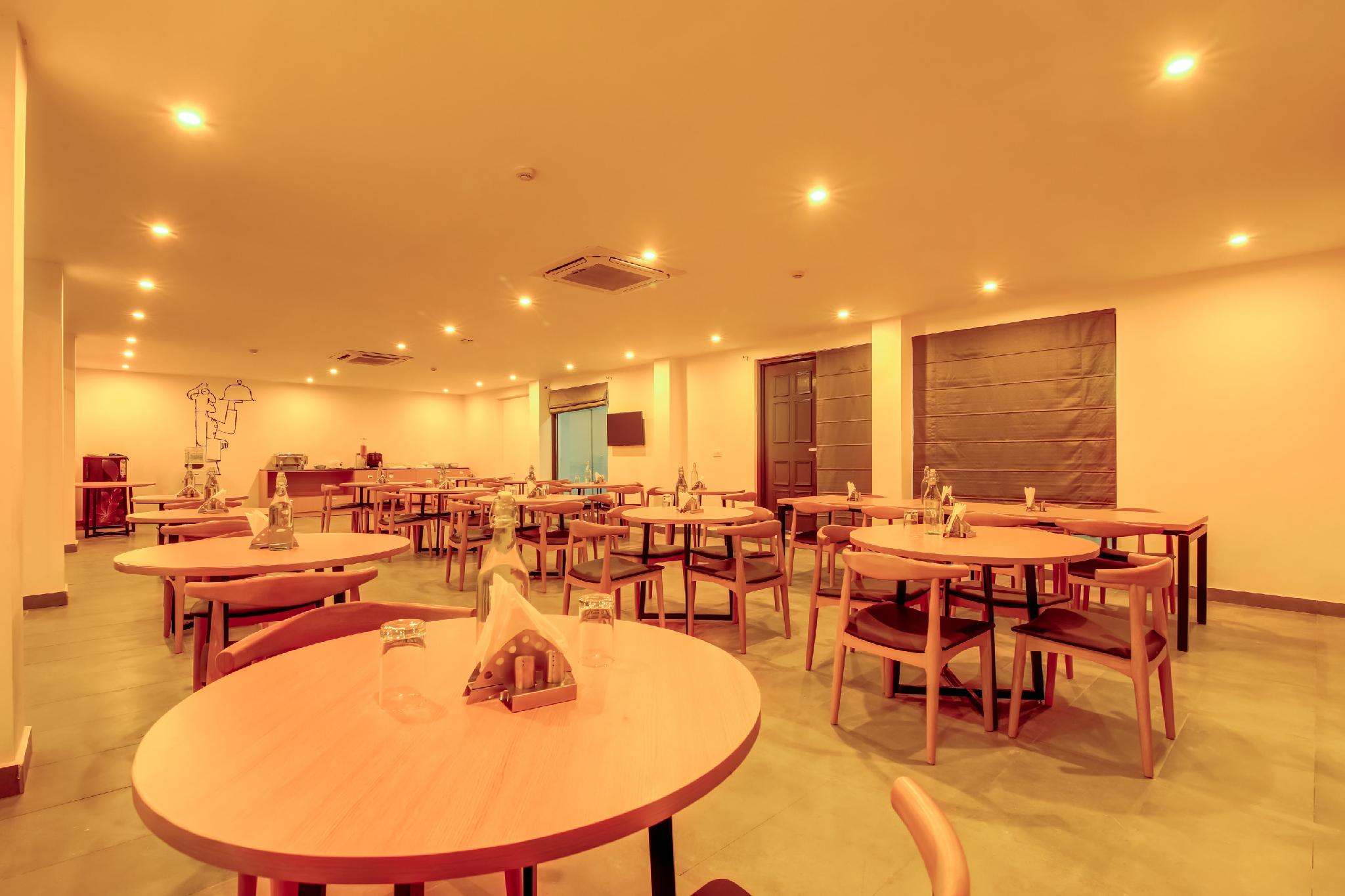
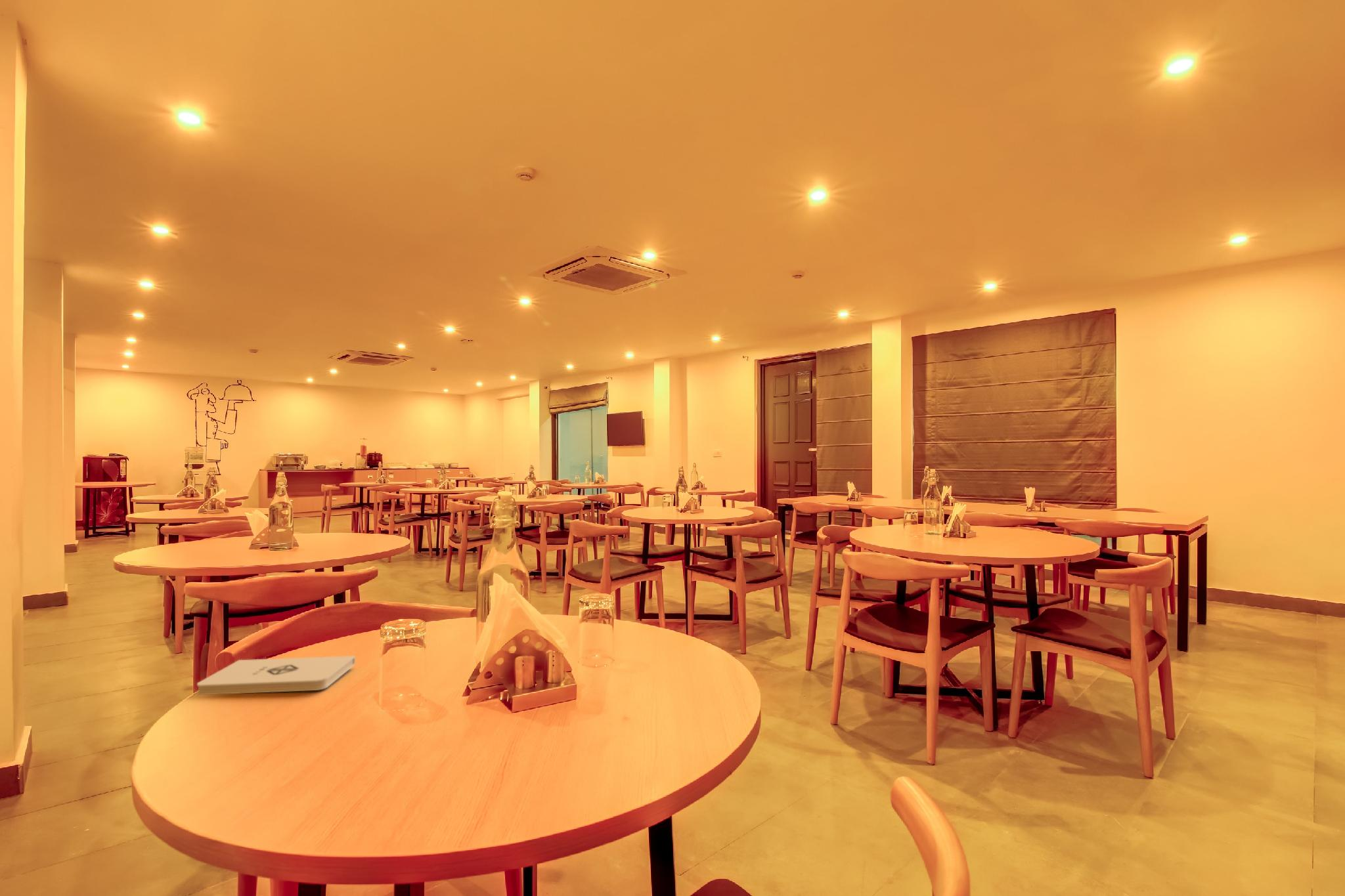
+ notepad [196,655,356,695]
